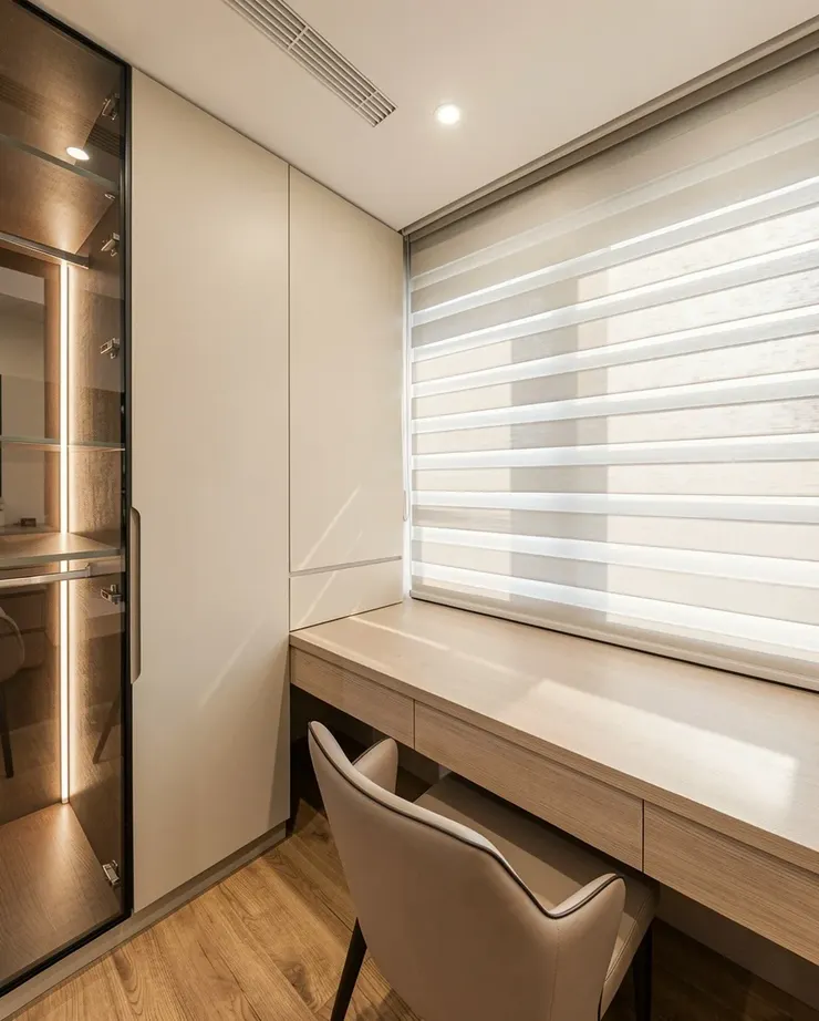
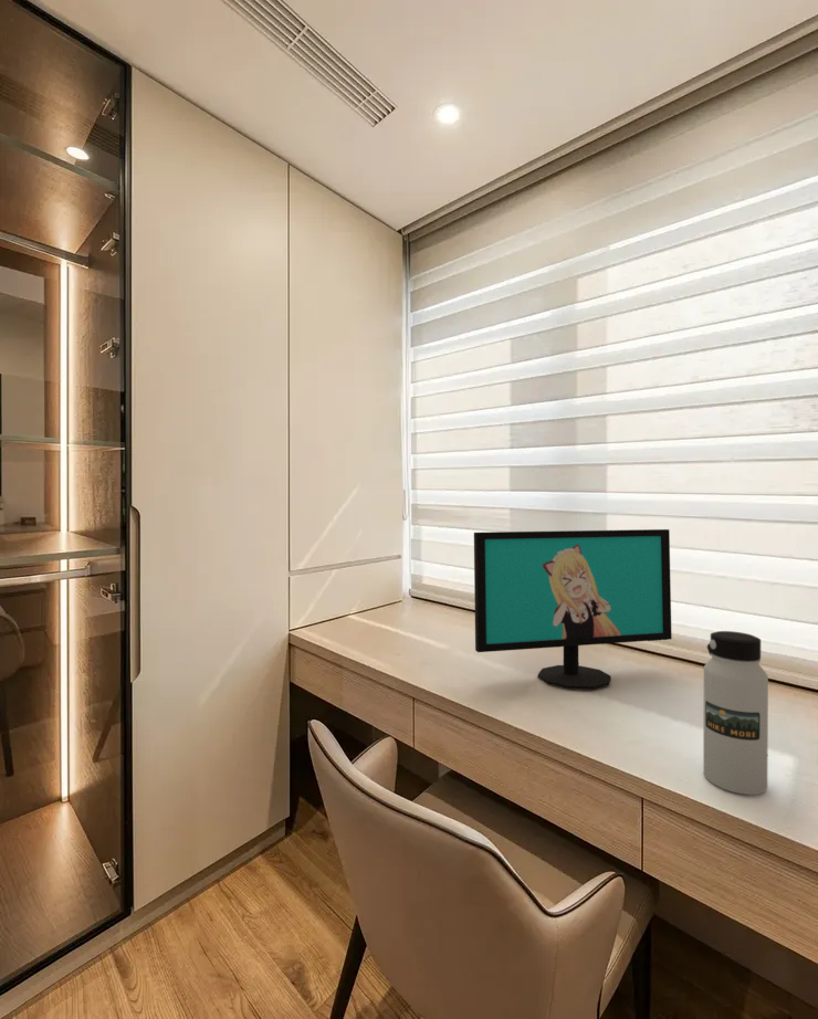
+ water bottle [702,630,769,796]
+ computer monitor [473,528,673,691]
